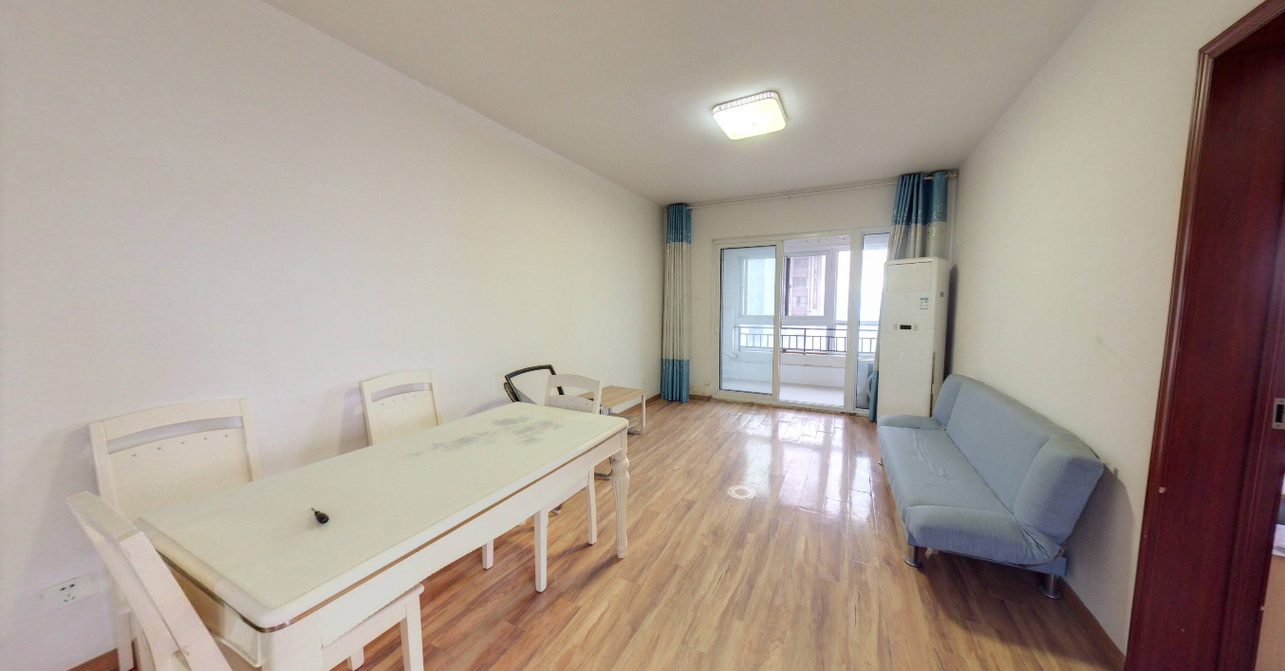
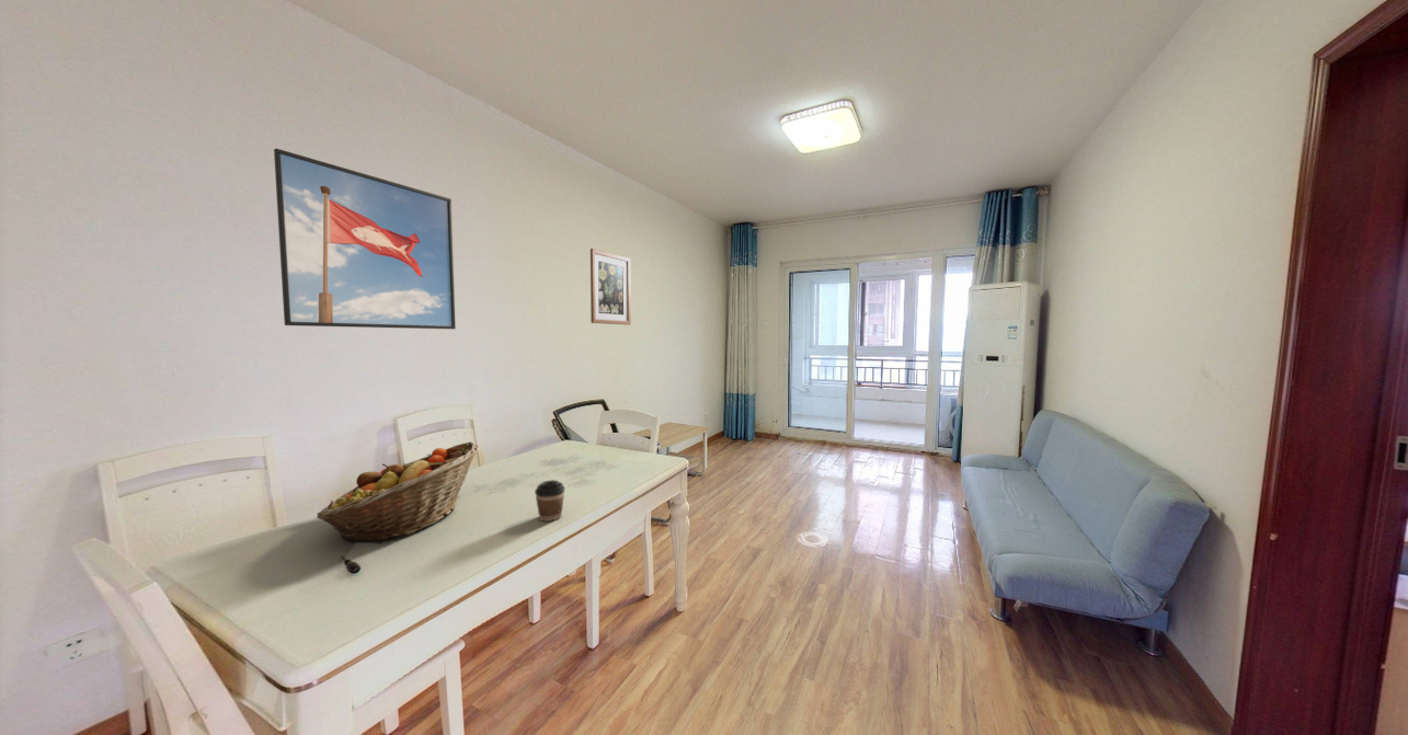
+ fruit basket [316,441,480,544]
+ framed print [273,148,457,330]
+ wall art [589,248,632,326]
+ coffee cup [534,479,566,522]
